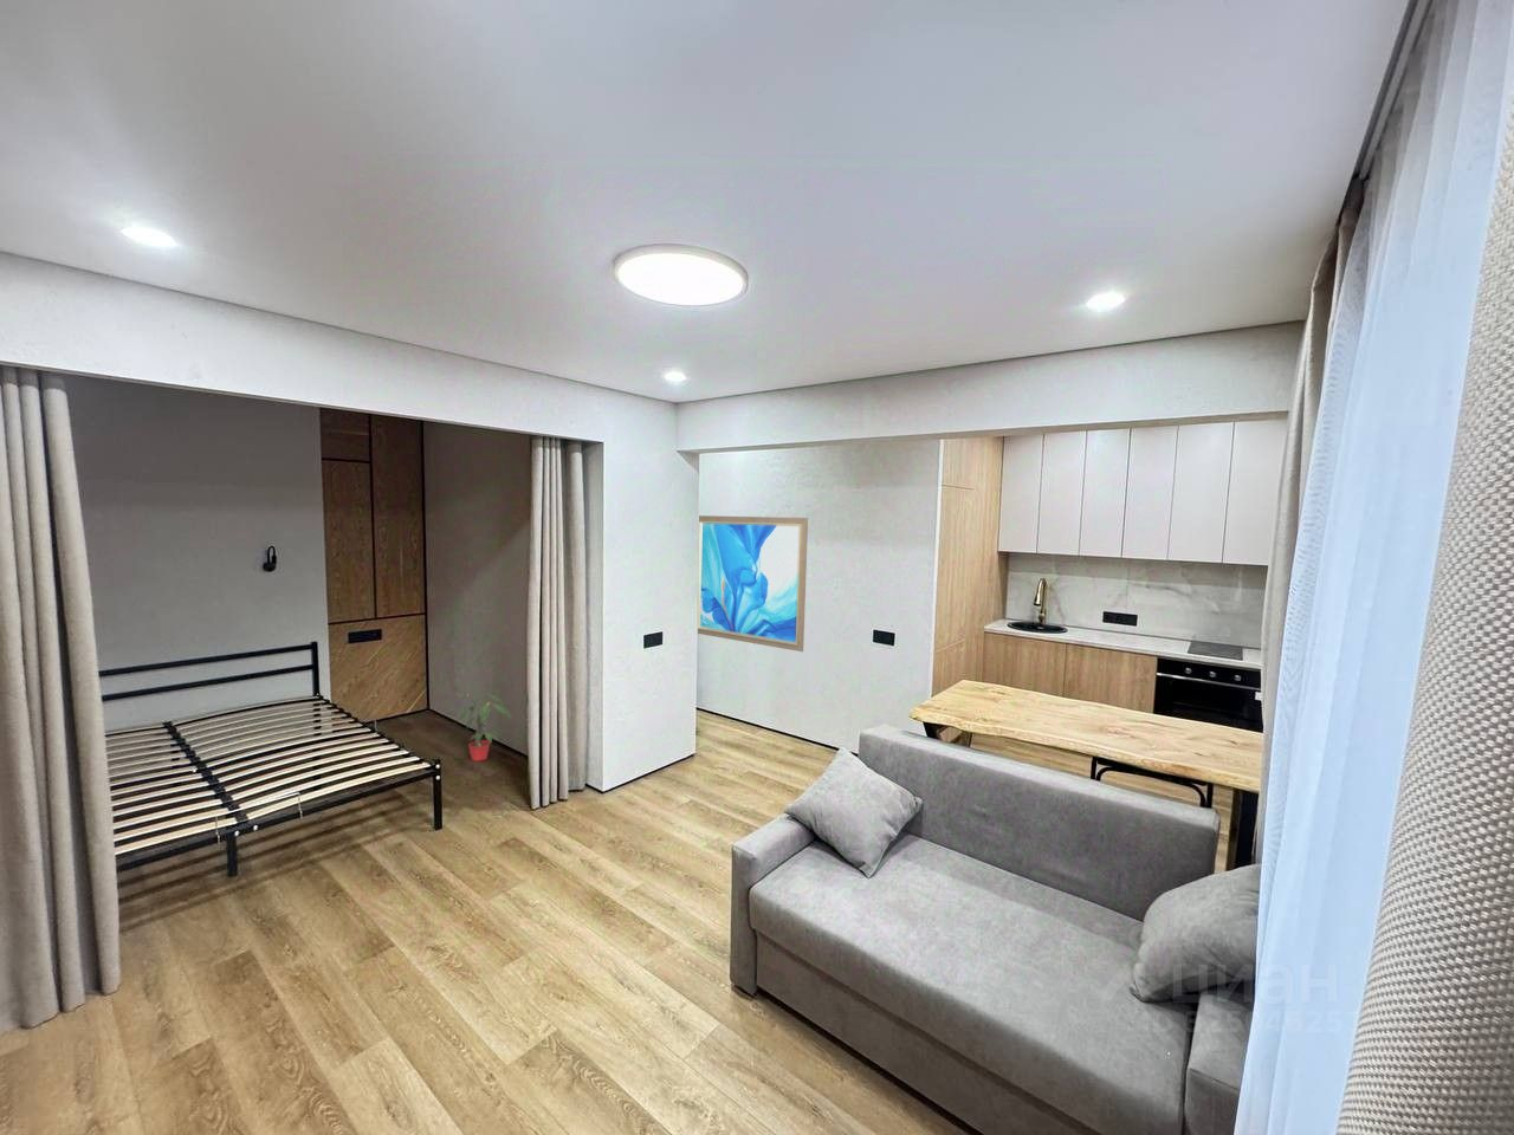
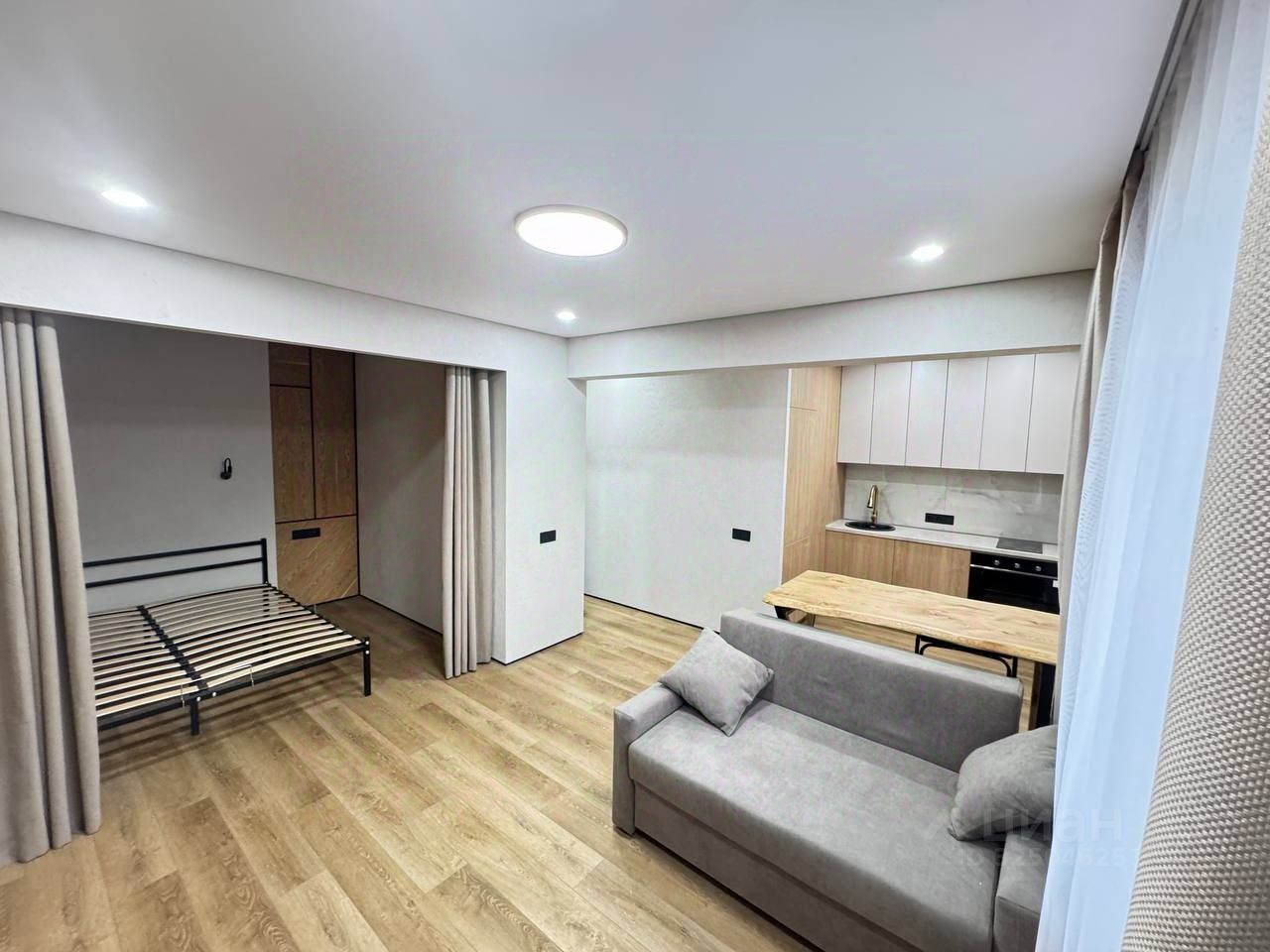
- wall art [696,514,809,652]
- potted plant [442,691,513,763]
